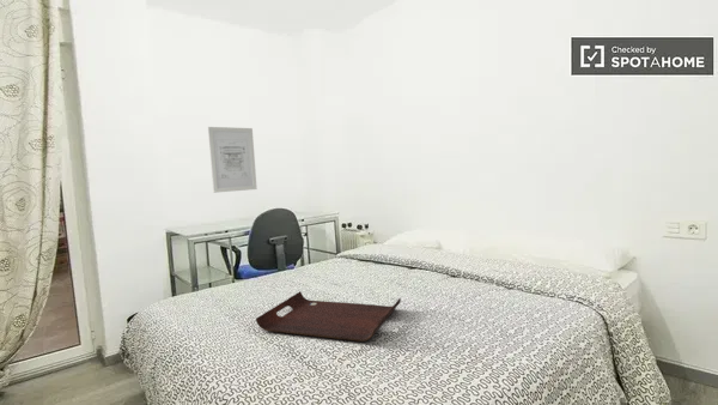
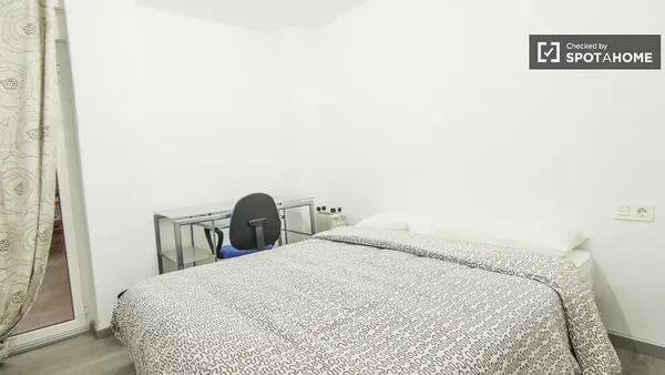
- wall art [207,126,257,194]
- serving tray [255,290,402,343]
